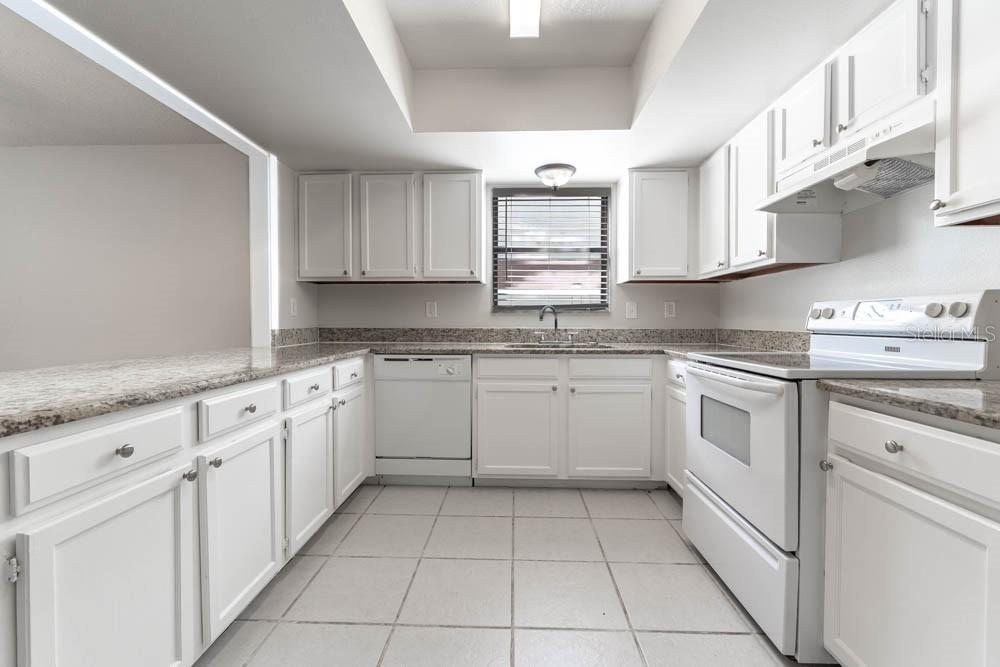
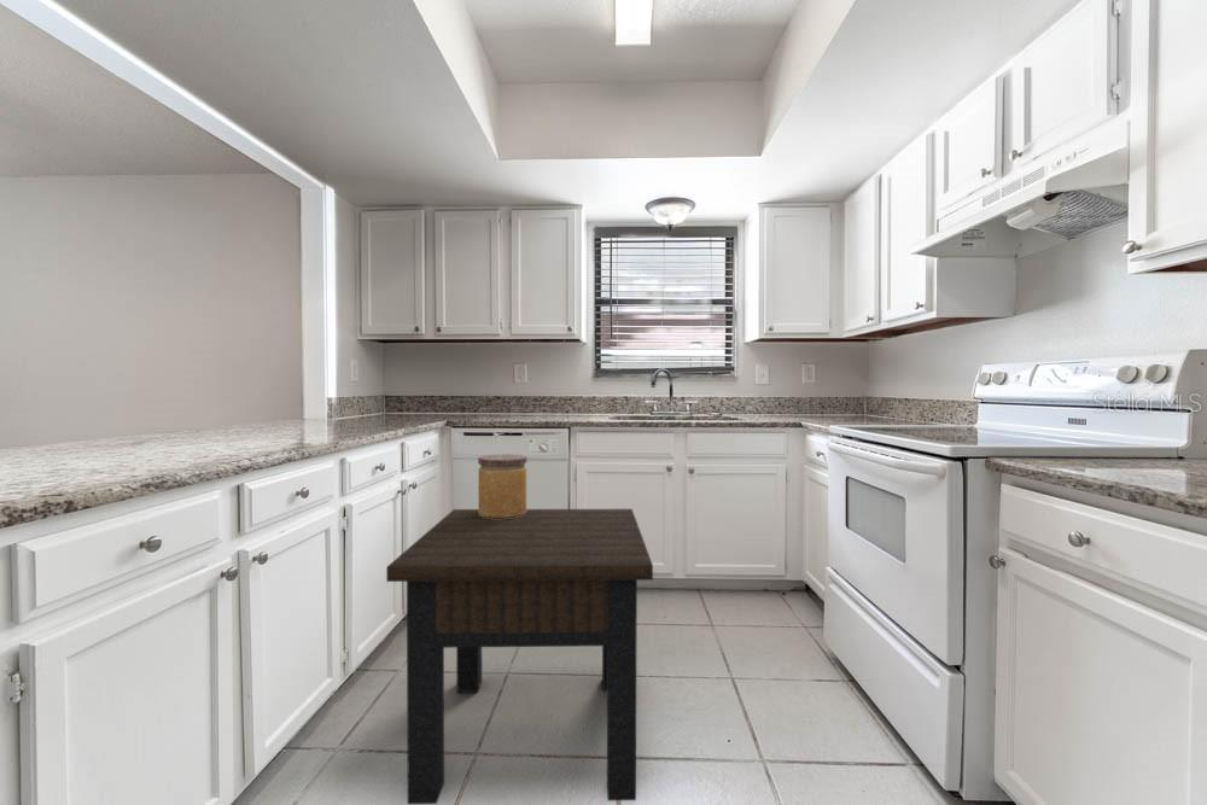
+ jar [477,453,527,519]
+ side table [385,508,654,805]
